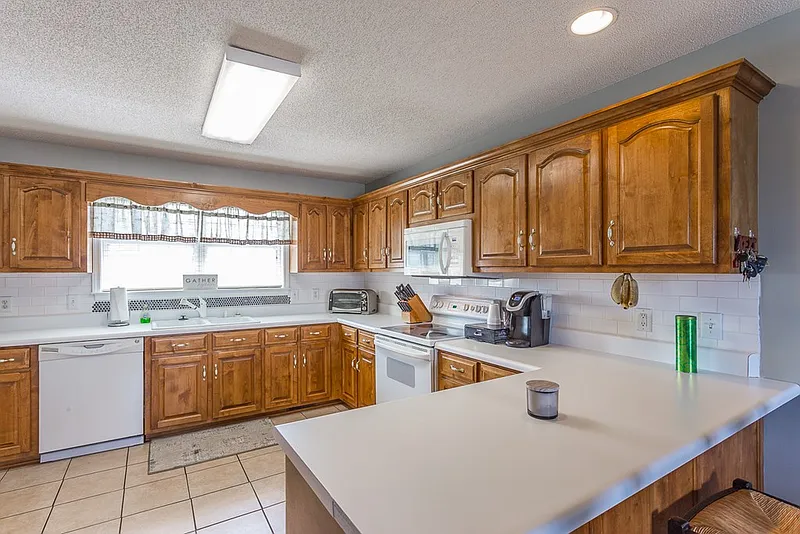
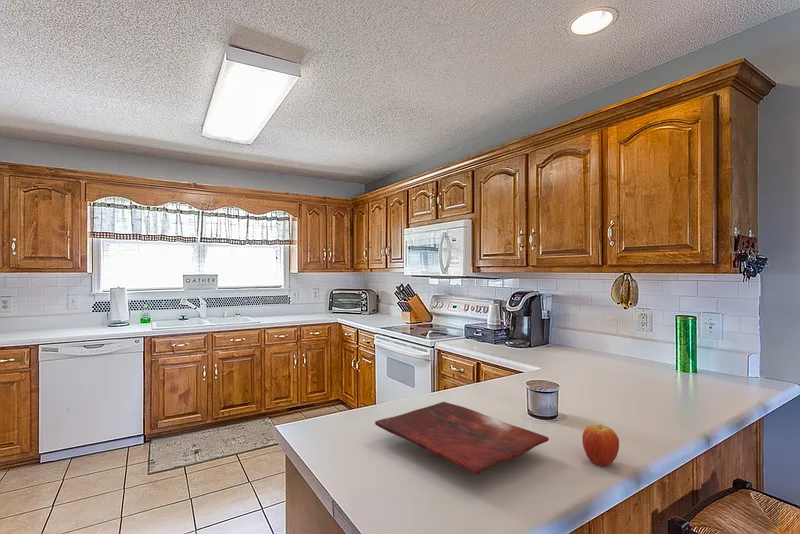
+ fruit [581,423,620,467]
+ cutting board [374,401,550,476]
